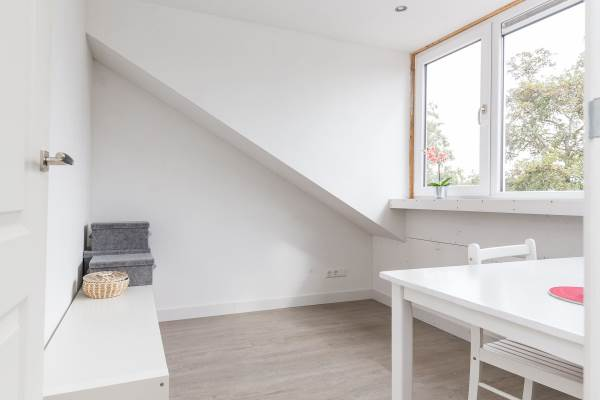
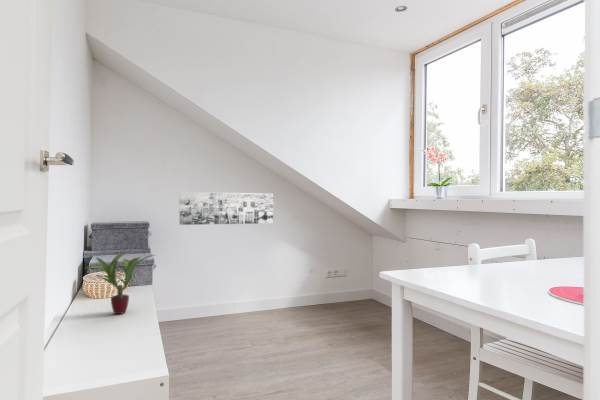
+ potted plant [84,250,155,315]
+ wall art [178,191,274,226]
